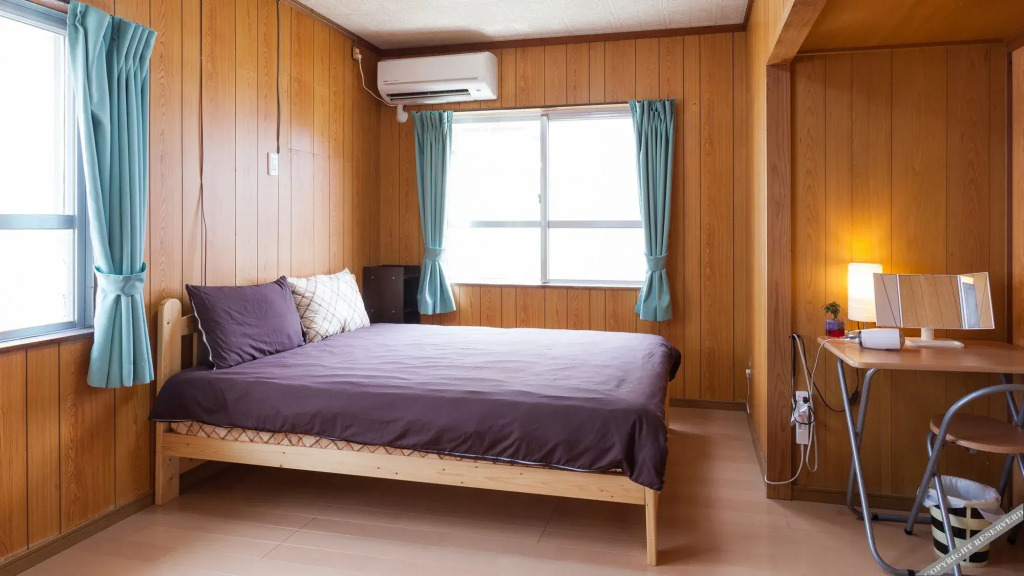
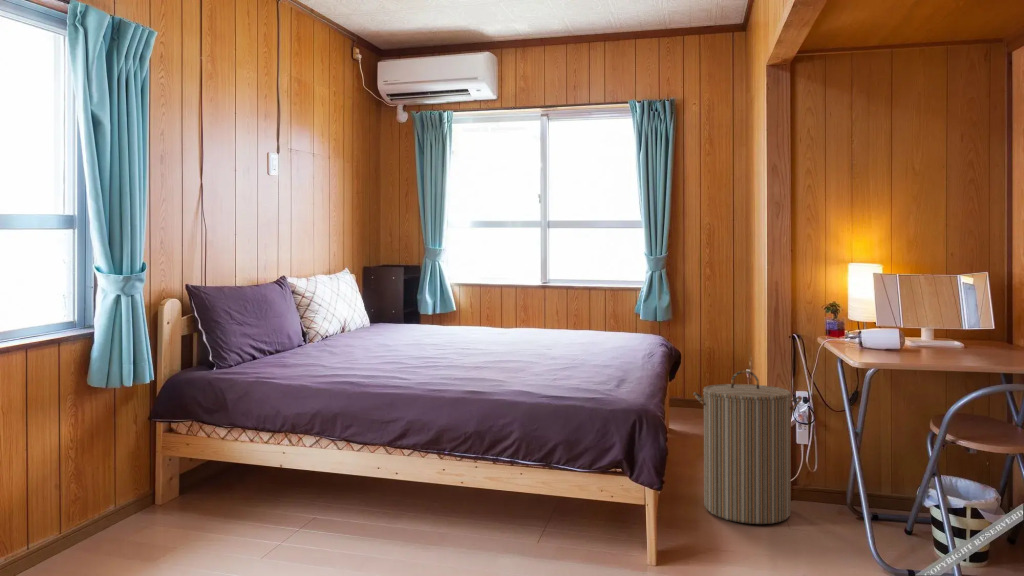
+ laundry hamper [692,370,803,525]
